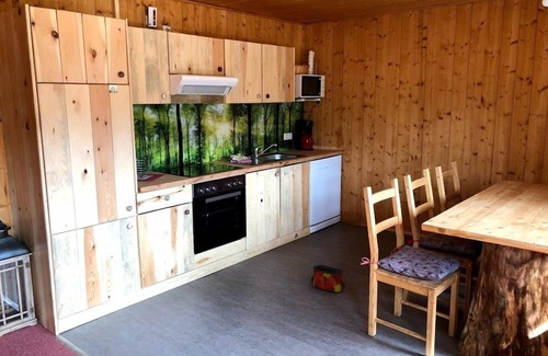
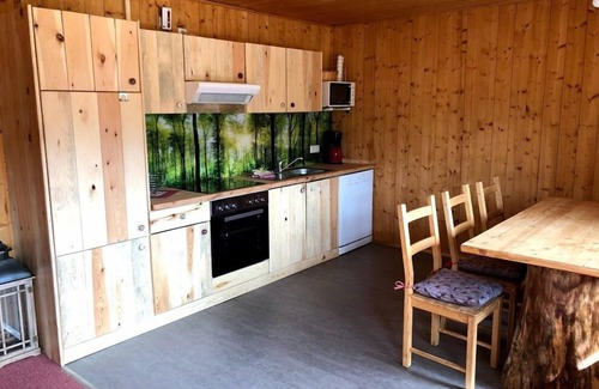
- bag [310,264,346,294]
